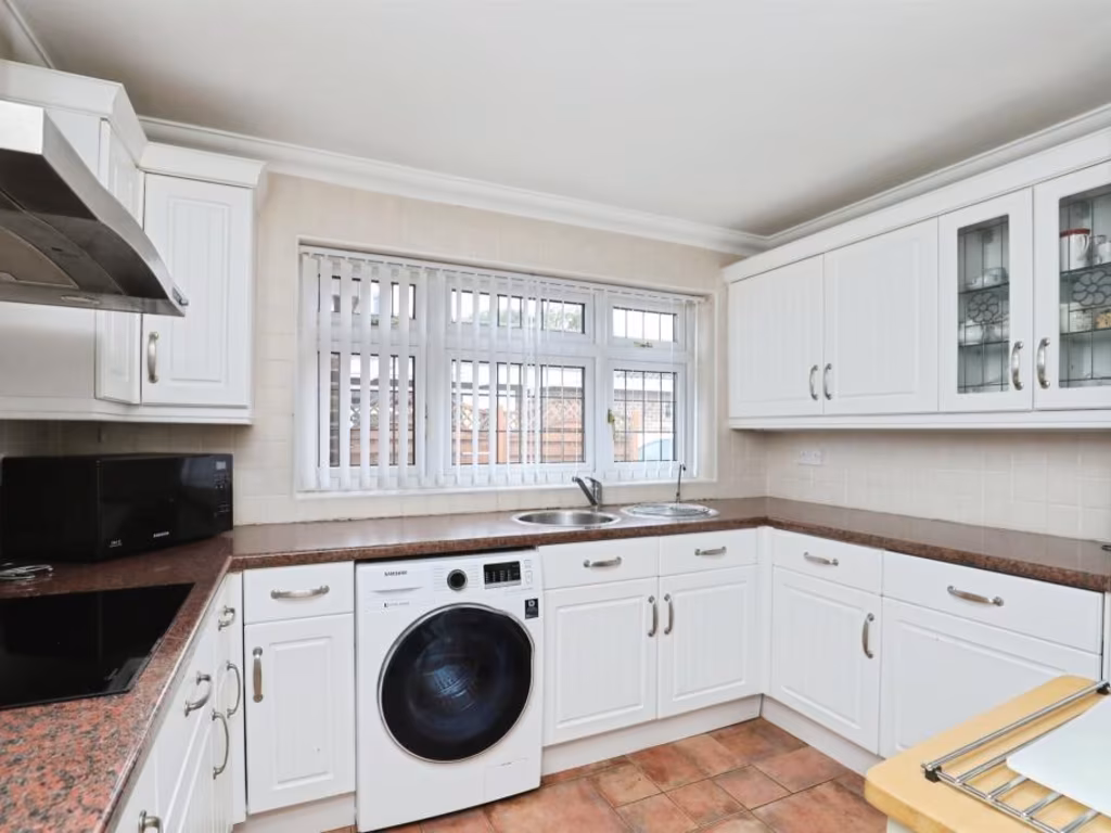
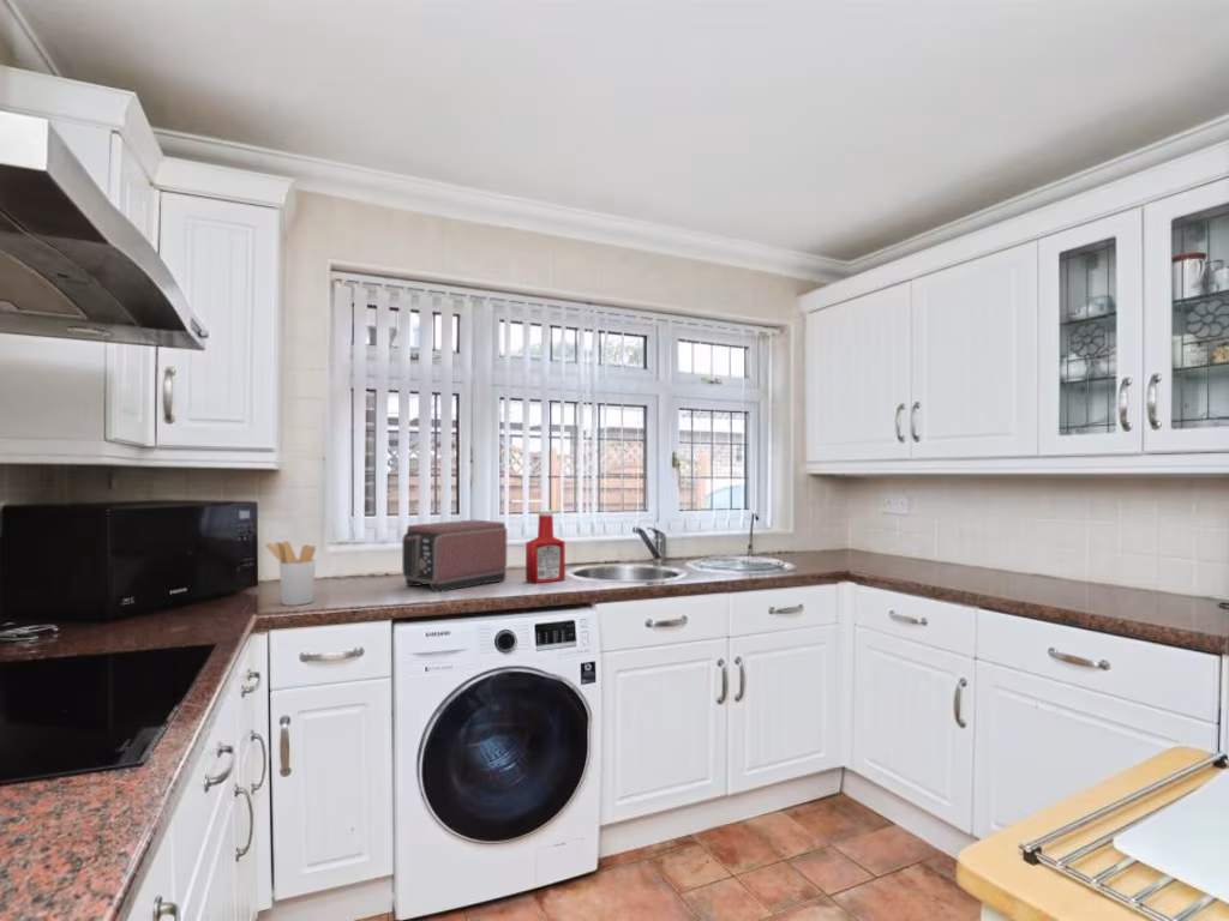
+ utensil holder [264,540,317,607]
+ soap bottle [524,508,566,584]
+ toaster [401,519,508,594]
